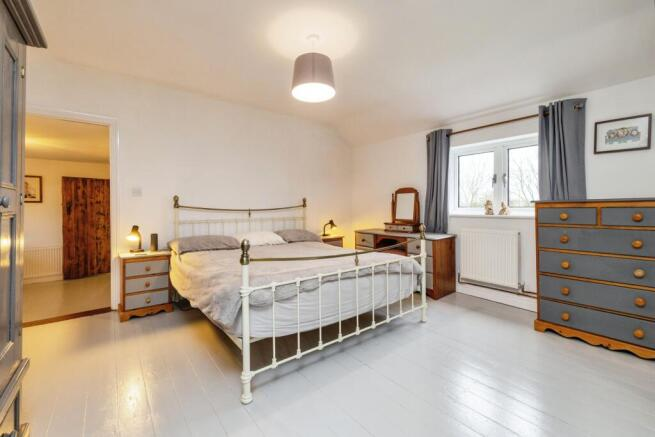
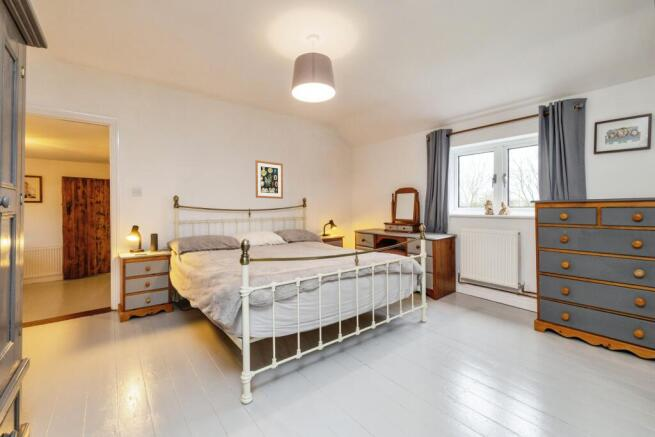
+ wall art [255,159,284,200]
